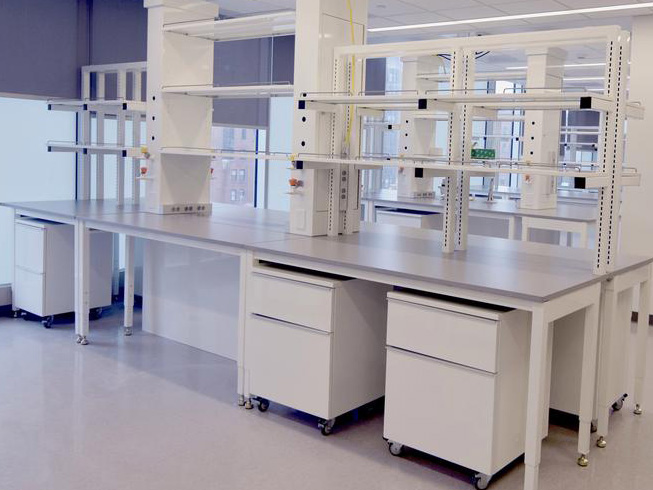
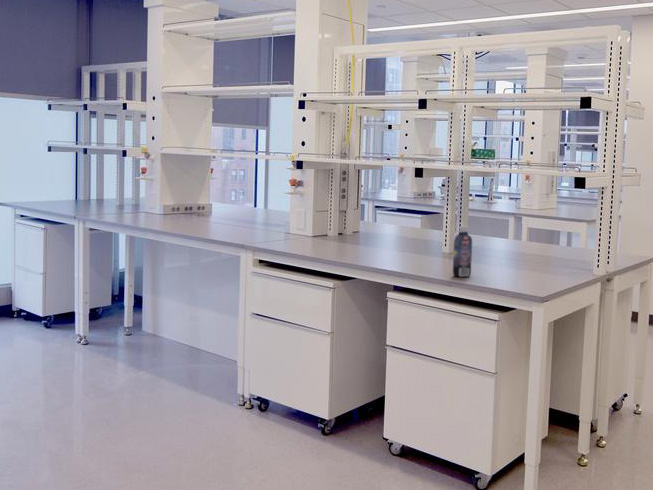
+ bottle [452,225,473,278]
